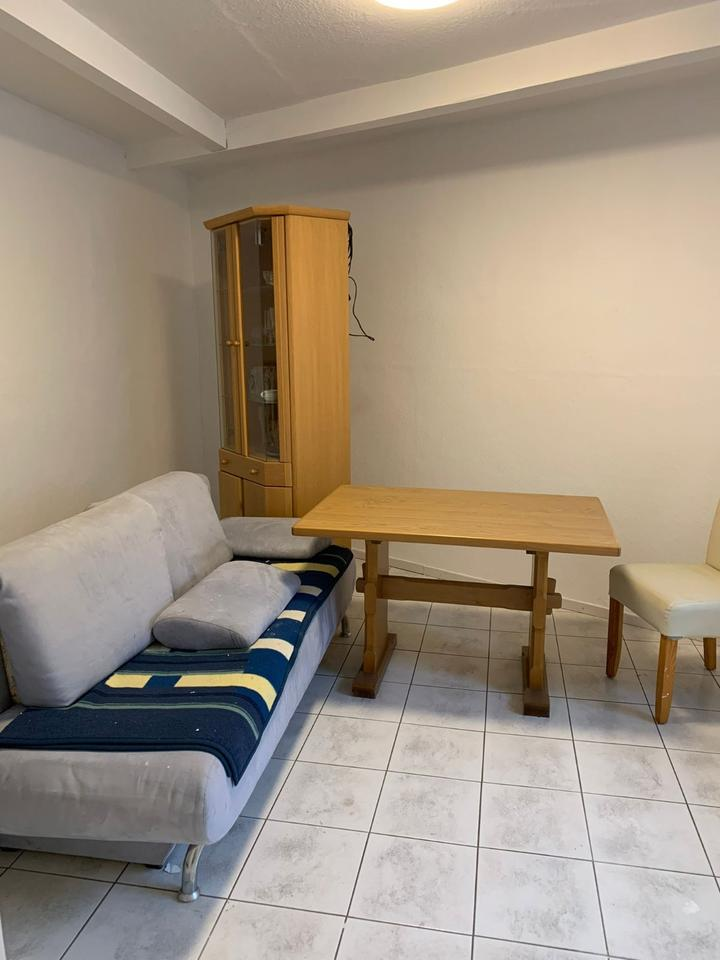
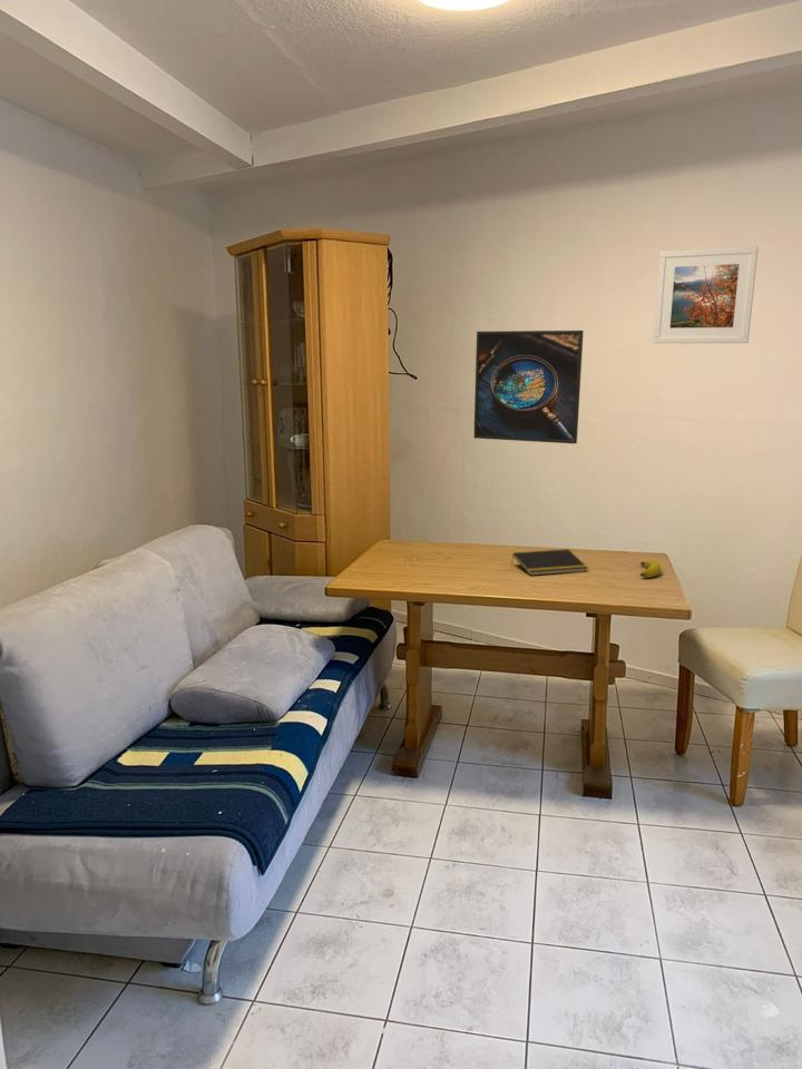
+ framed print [472,330,585,445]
+ notepad [510,548,589,577]
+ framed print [653,246,759,344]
+ banana [639,559,662,579]
